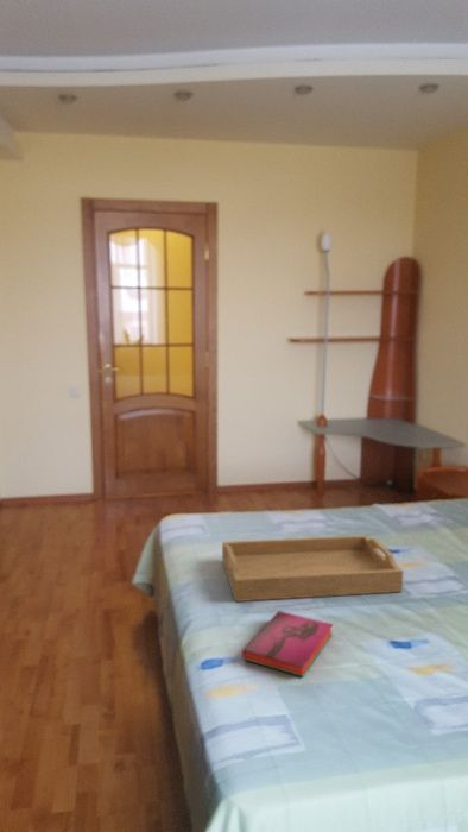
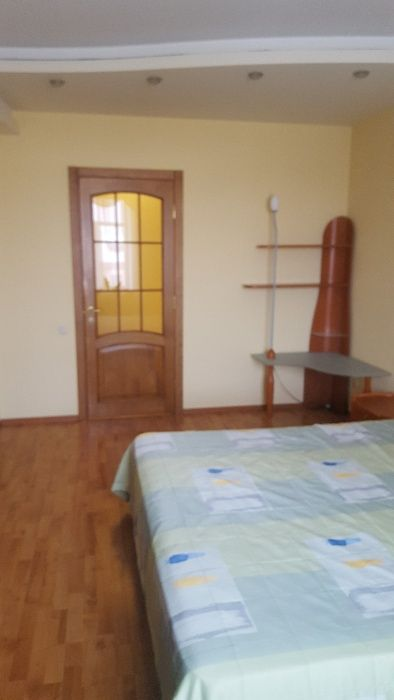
- hardback book [241,610,334,677]
- serving tray [221,534,404,603]
